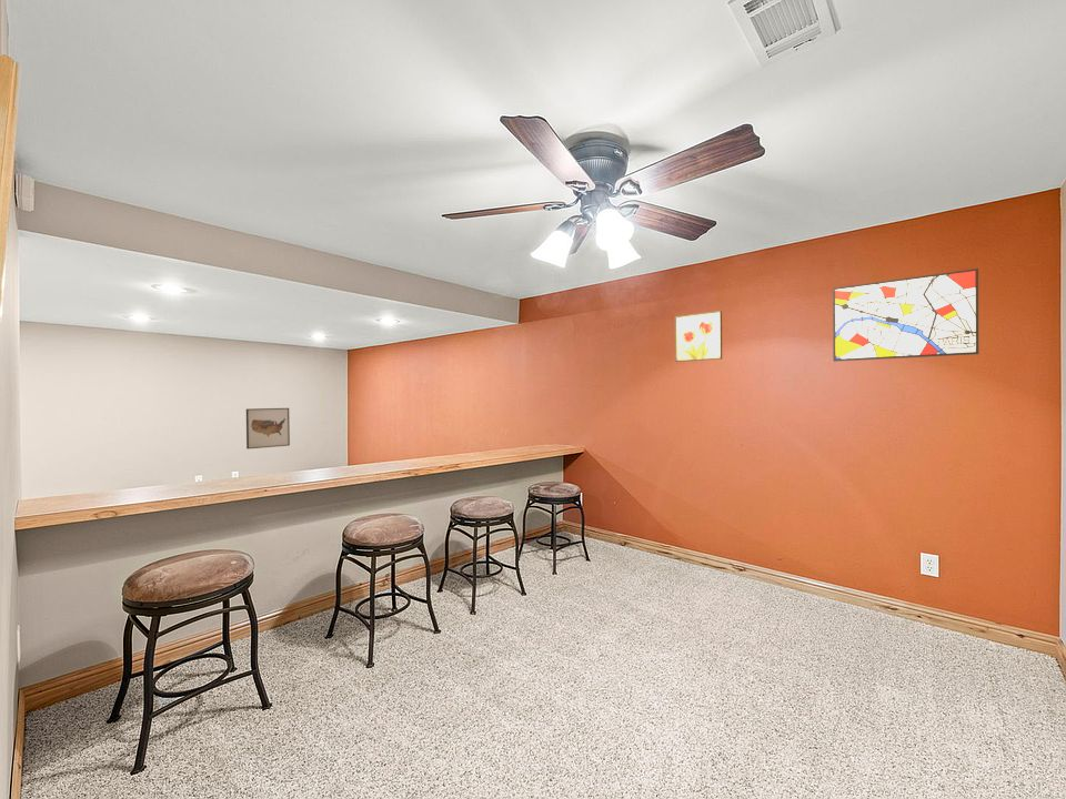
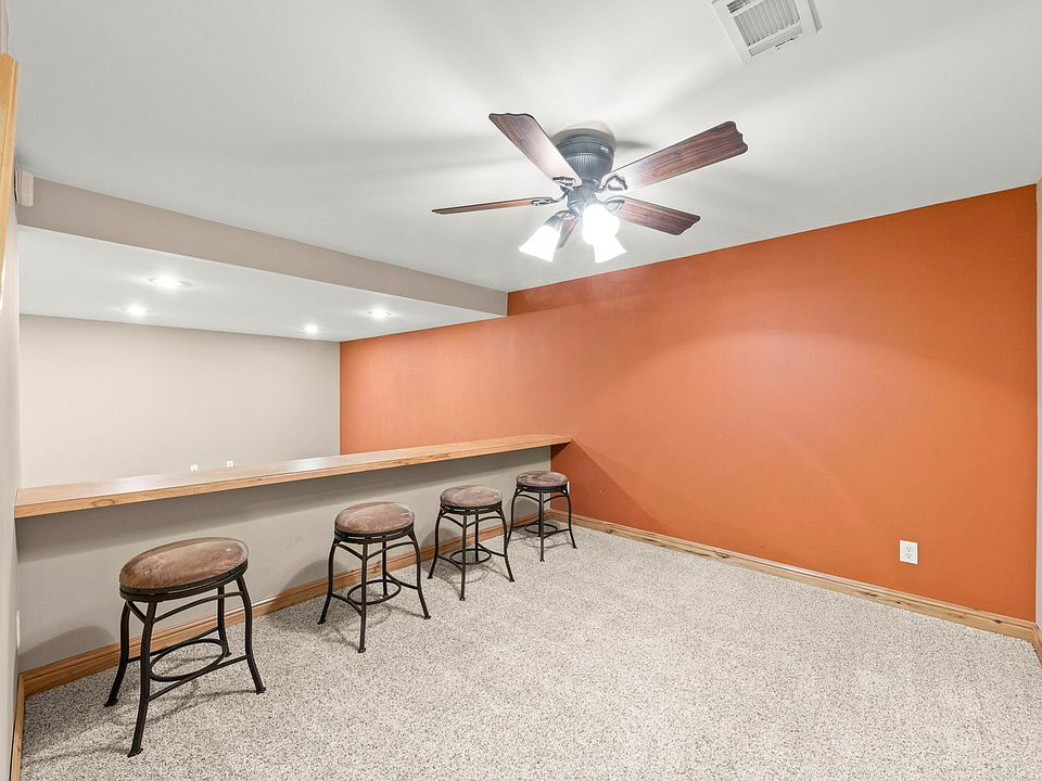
- wall art [832,267,979,362]
- wall art [674,310,723,363]
- wall art [245,407,291,449]
